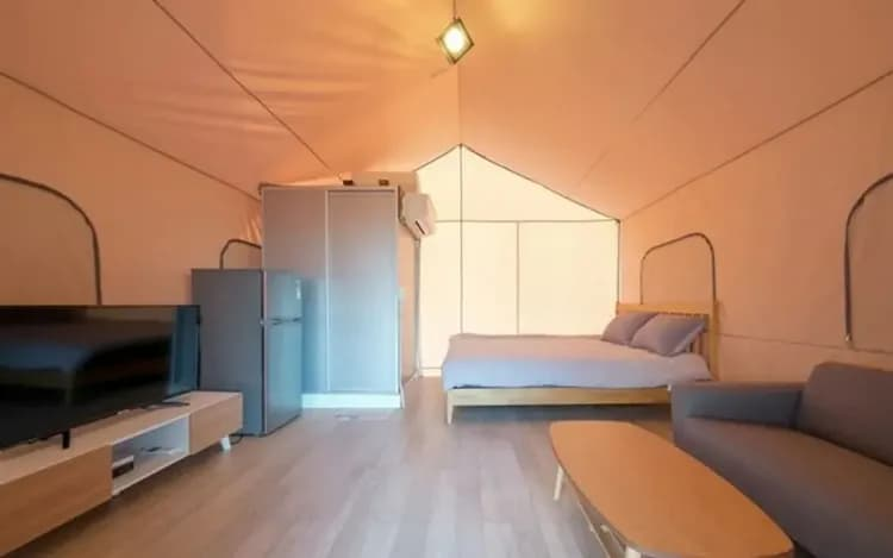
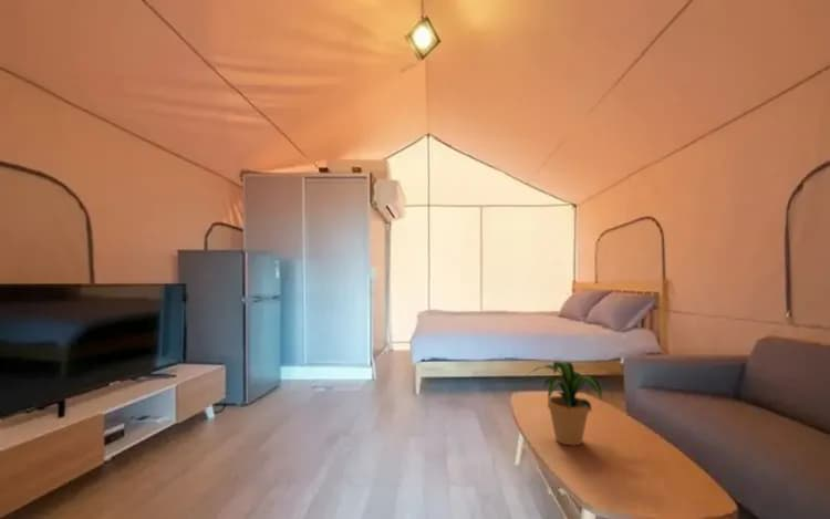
+ potted plant [525,361,614,446]
